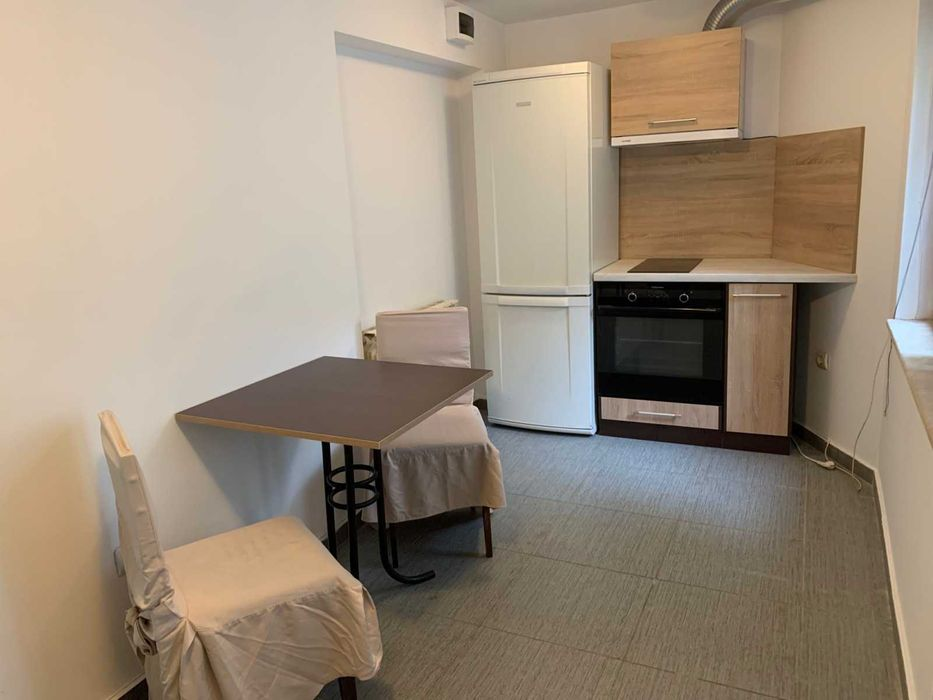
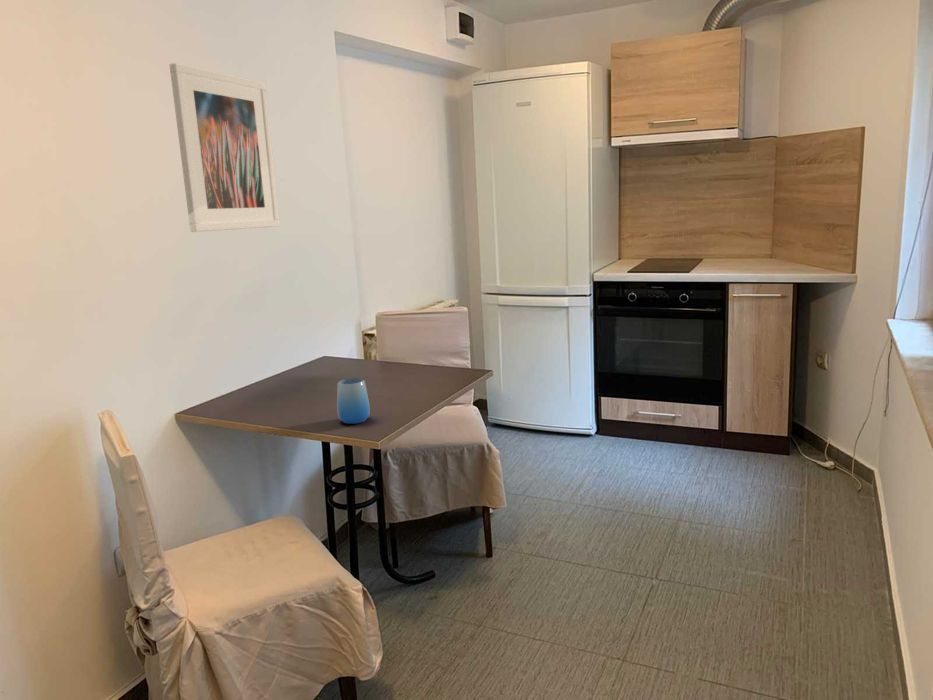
+ cup [336,377,371,425]
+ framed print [168,62,281,233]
